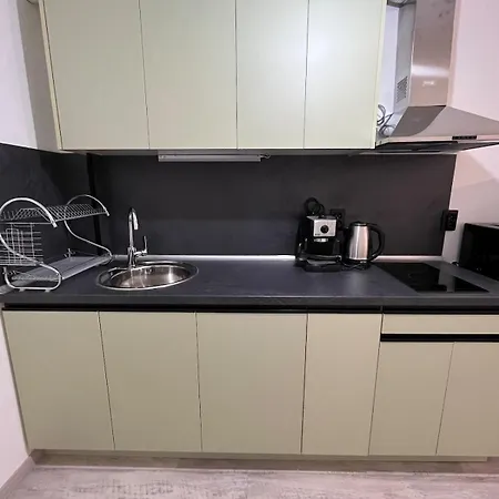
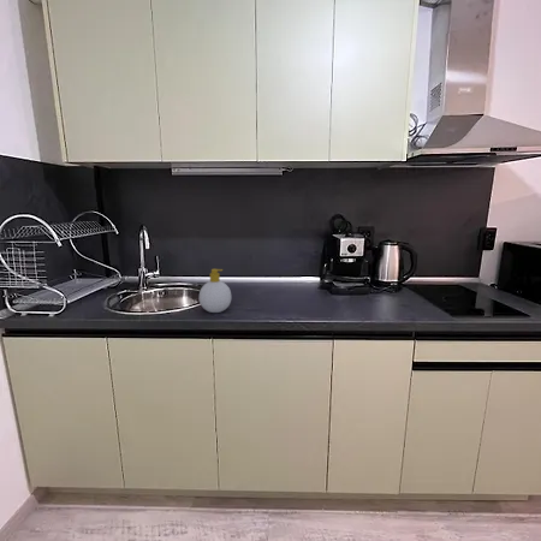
+ soap bottle [198,268,232,314]
